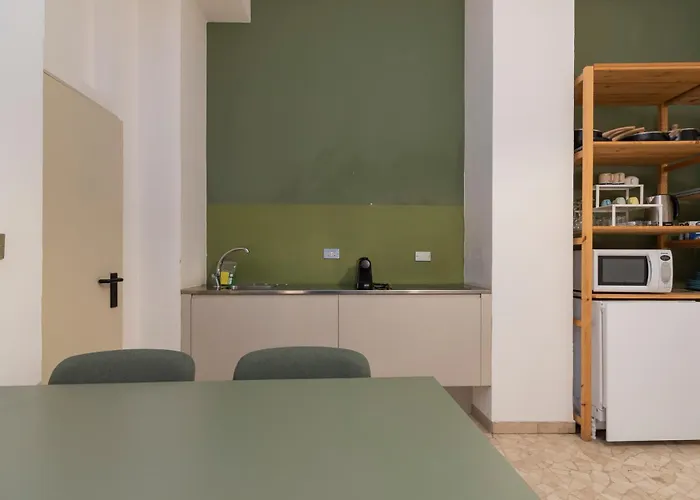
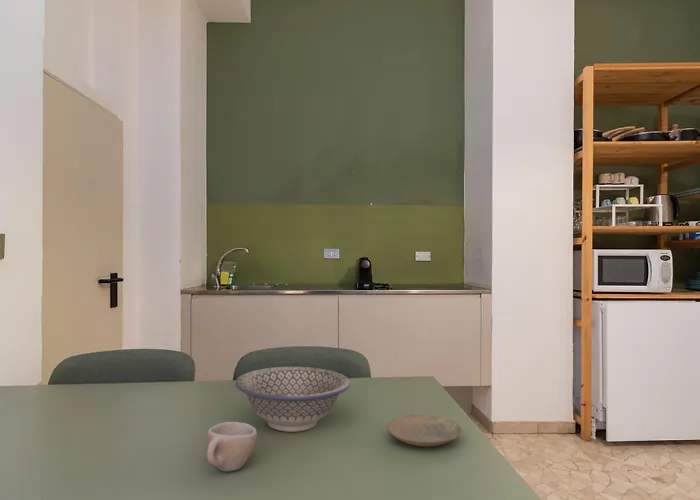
+ cup [206,421,258,472]
+ plate [387,414,463,448]
+ bowl [234,366,351,433]
